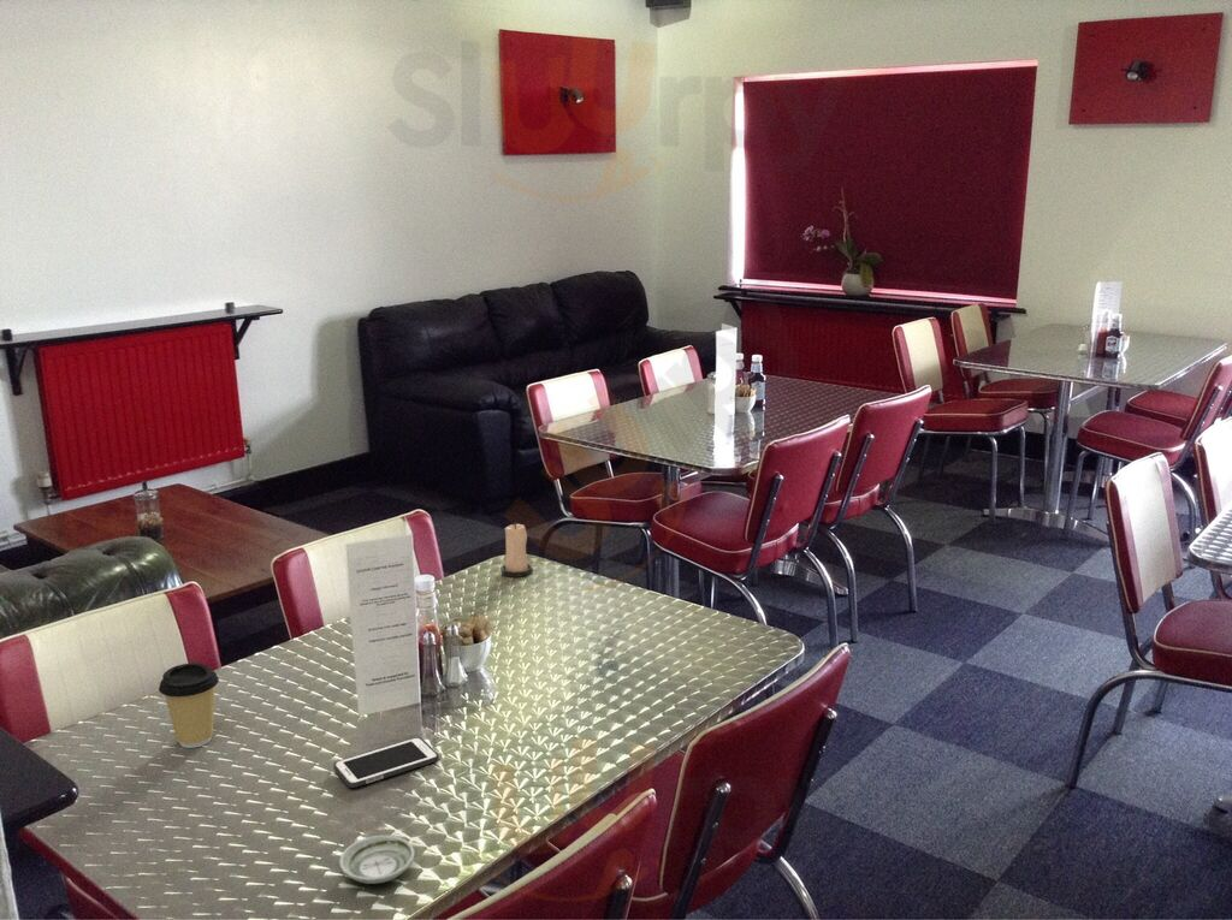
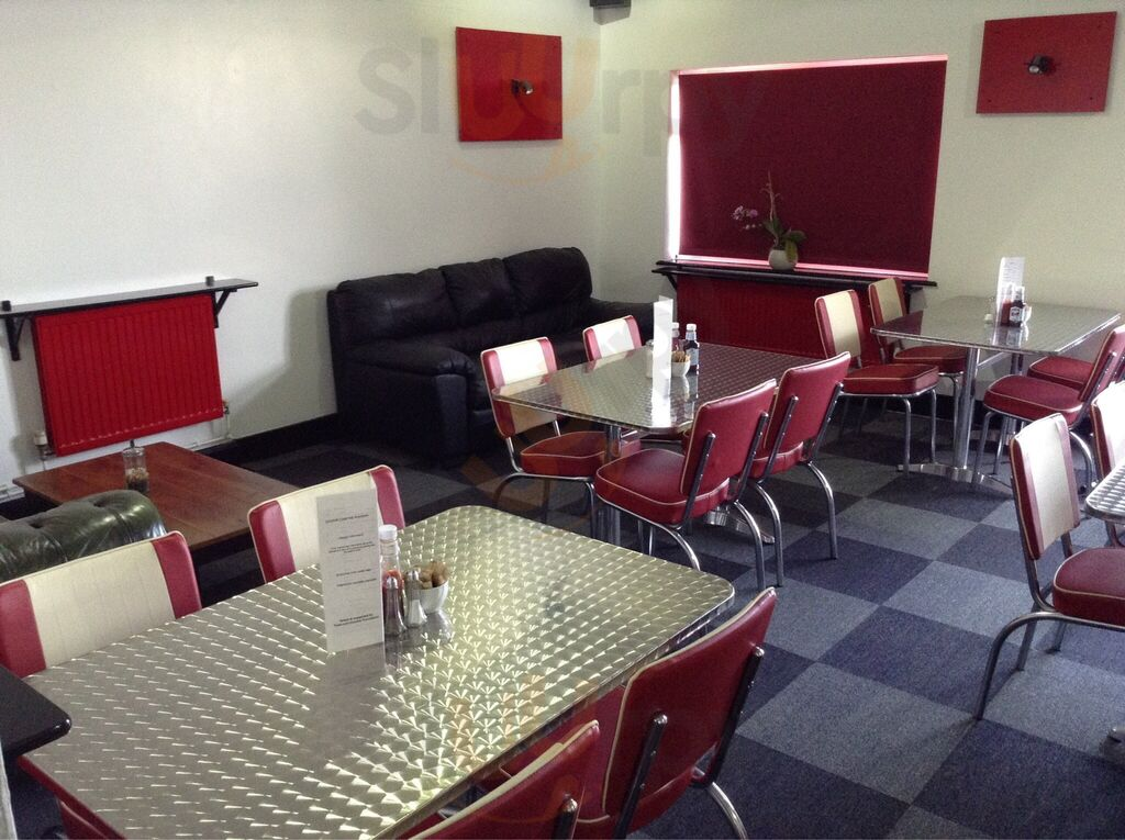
- saucer [338,835,416,885]
- cell phone [332,736,440,789]
- candle [499,521,534,578]
- coffee cup [158,661,220,749]
